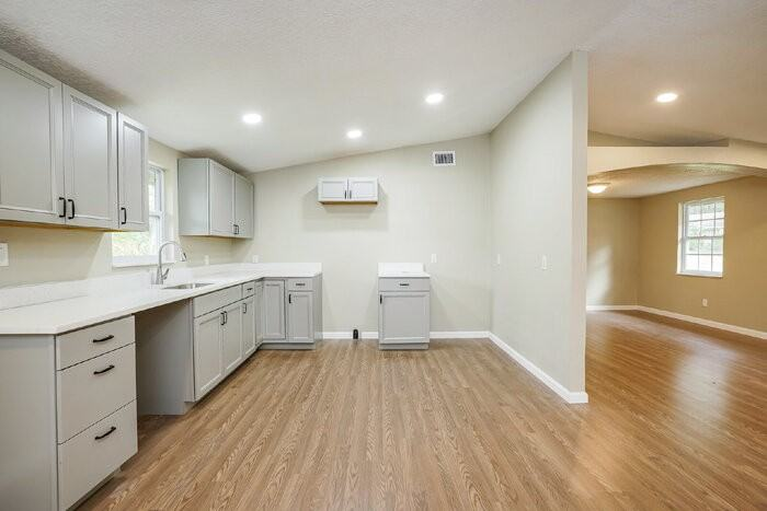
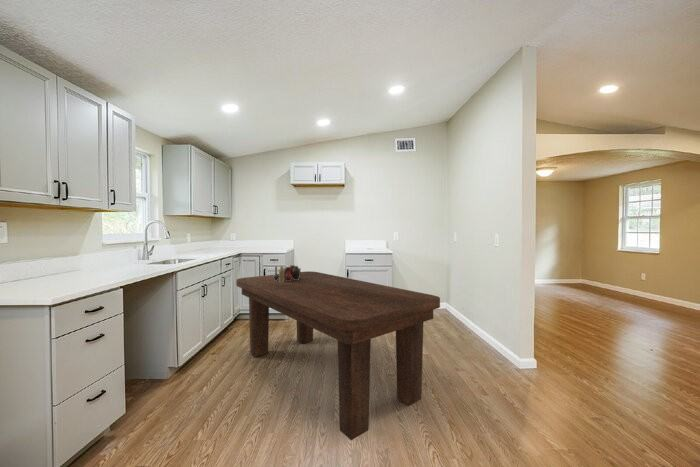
+ vase [273,264,302,282]
+ dining table [235,270,441,441]
